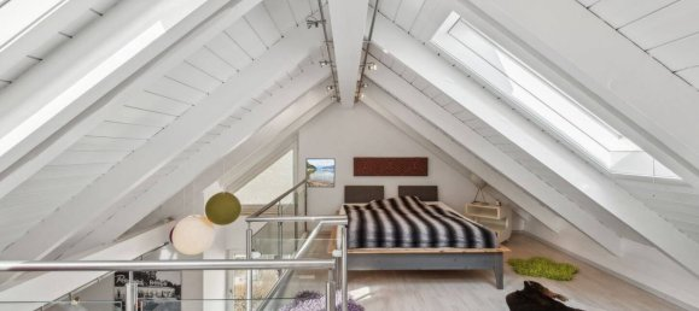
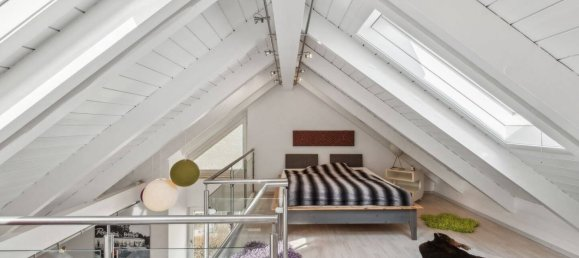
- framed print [304,157,336,188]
